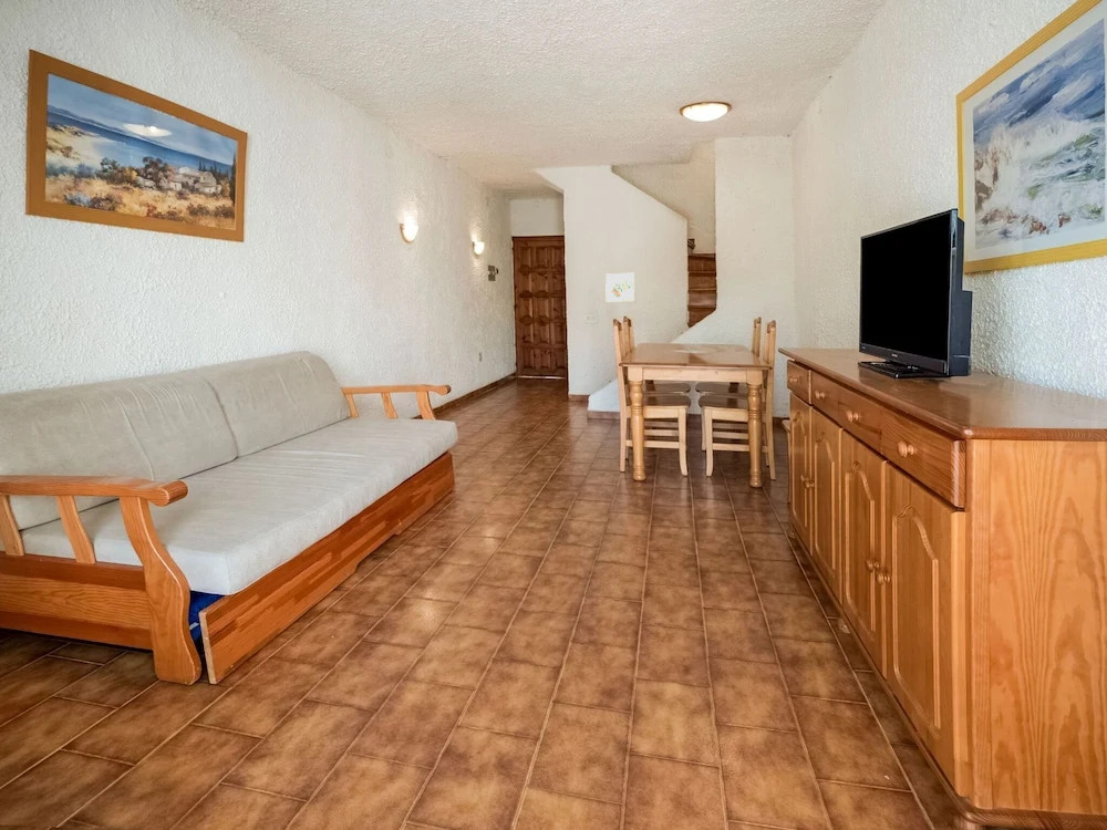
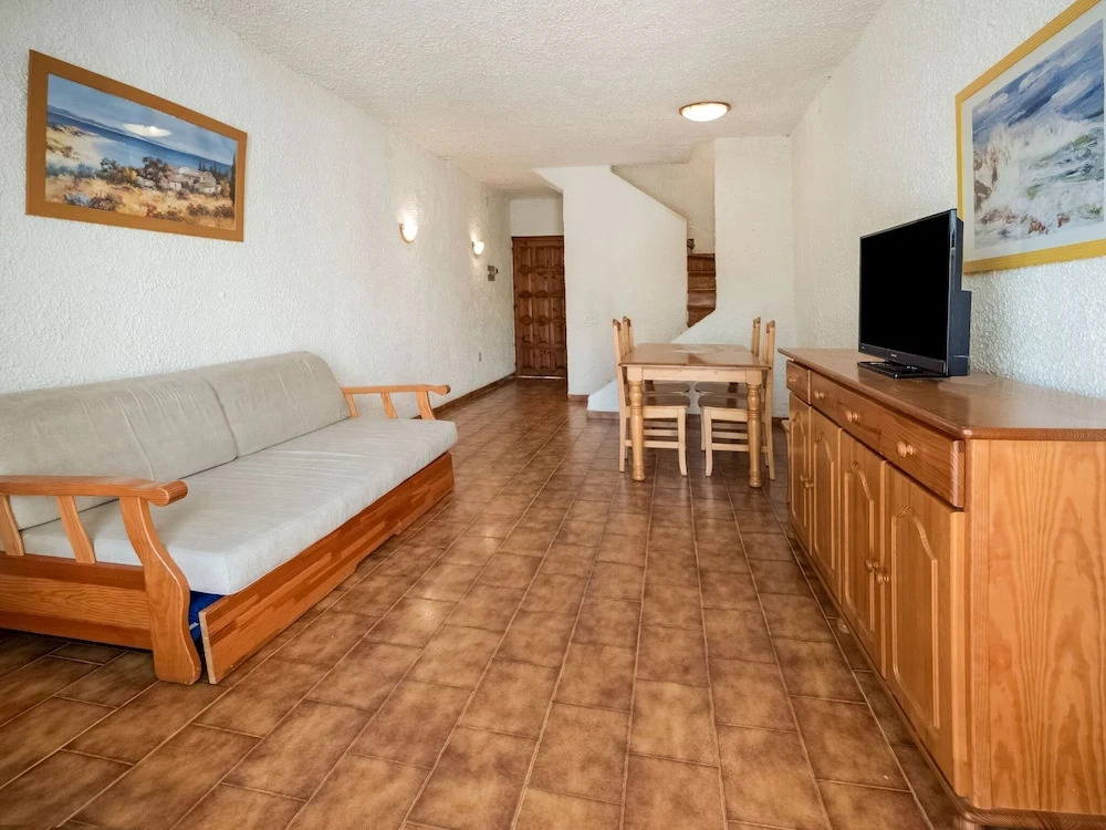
- wall art [604,272,635,303]
